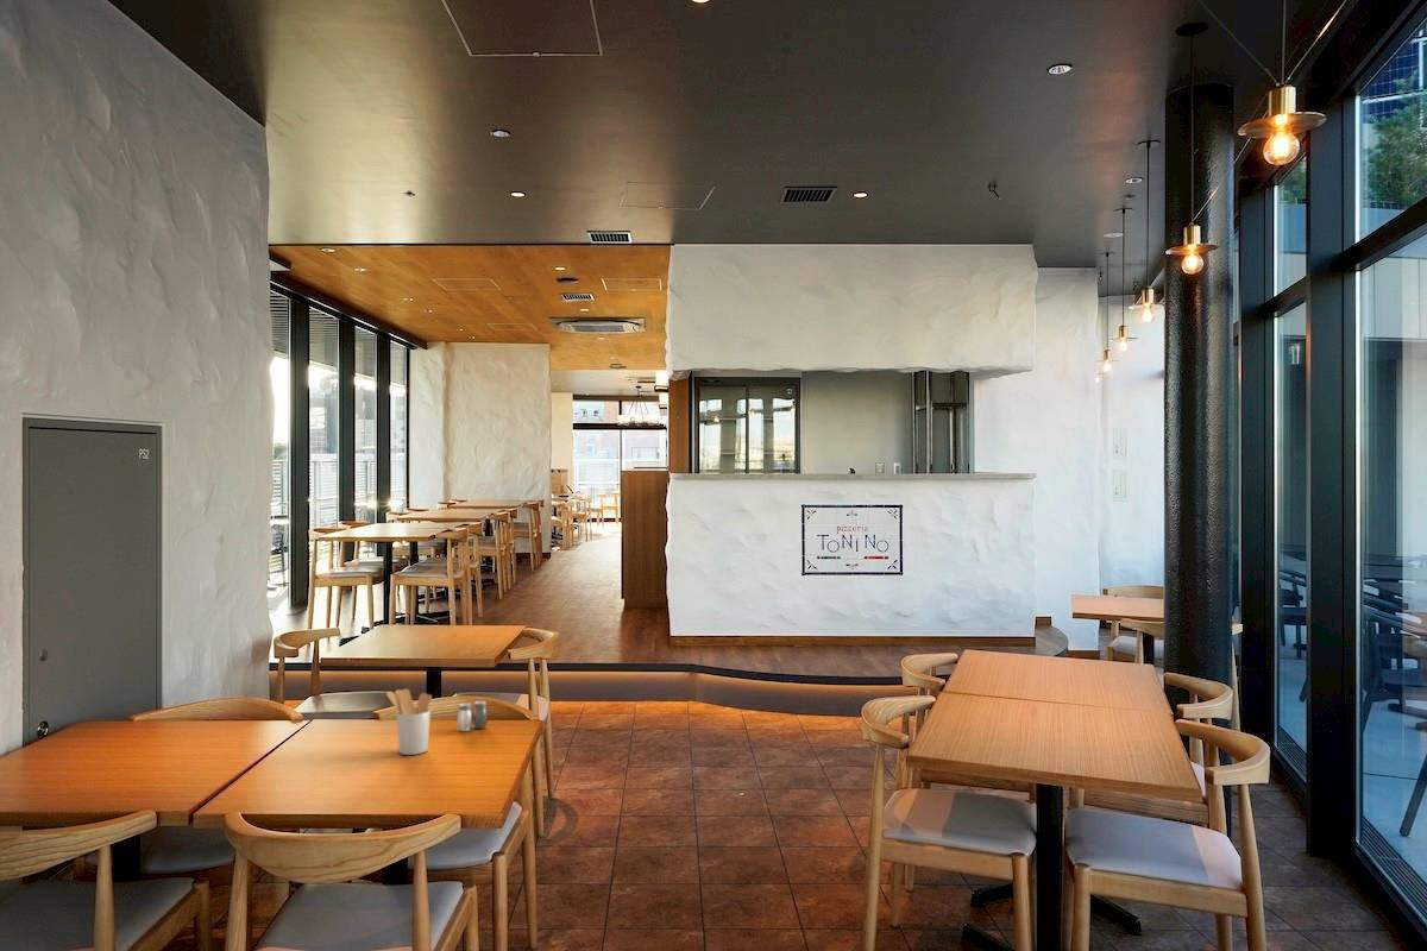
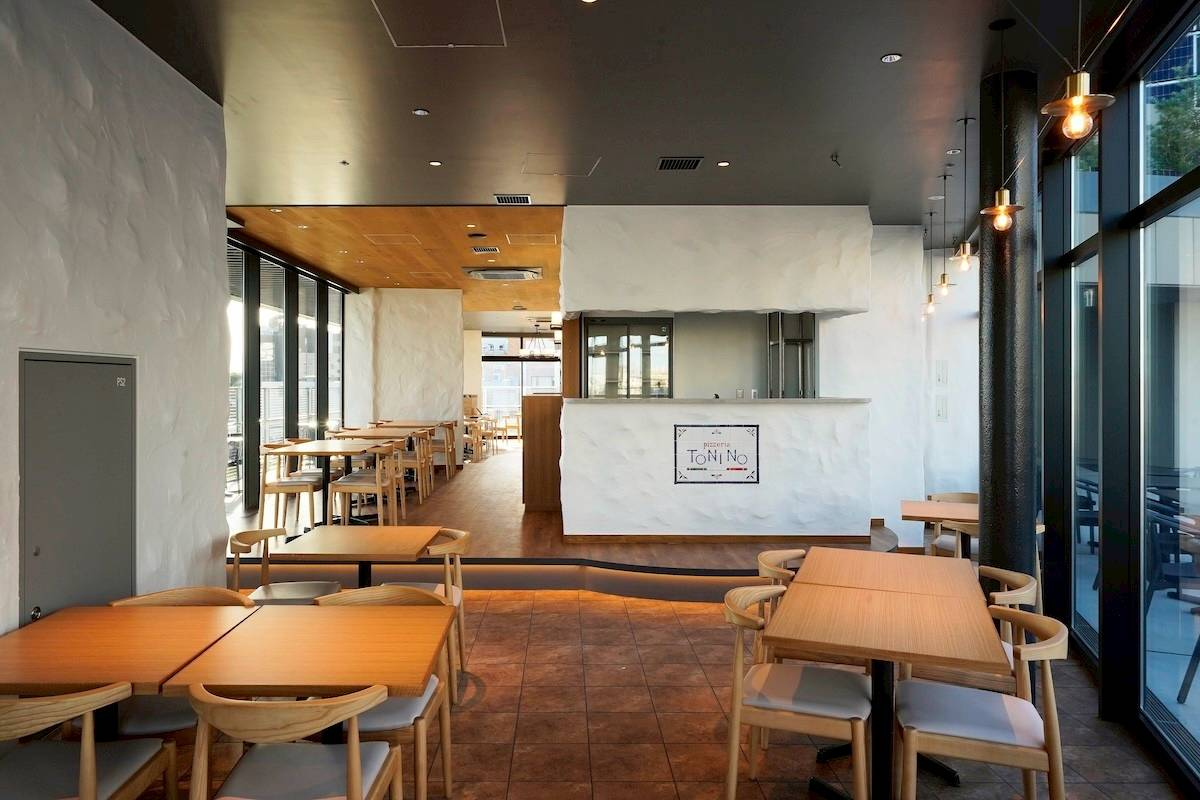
- salt and pepper shaker [455,700,489,732]
- utensil holder [385,687,433,756]
